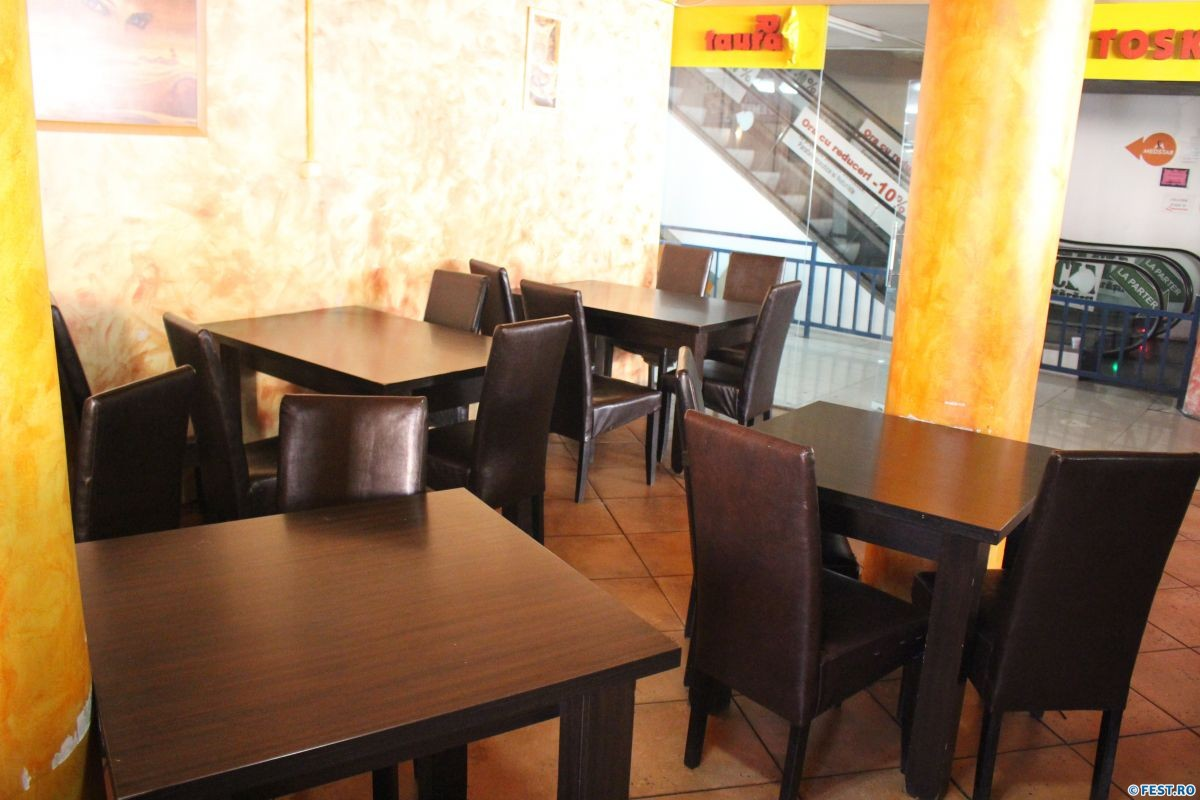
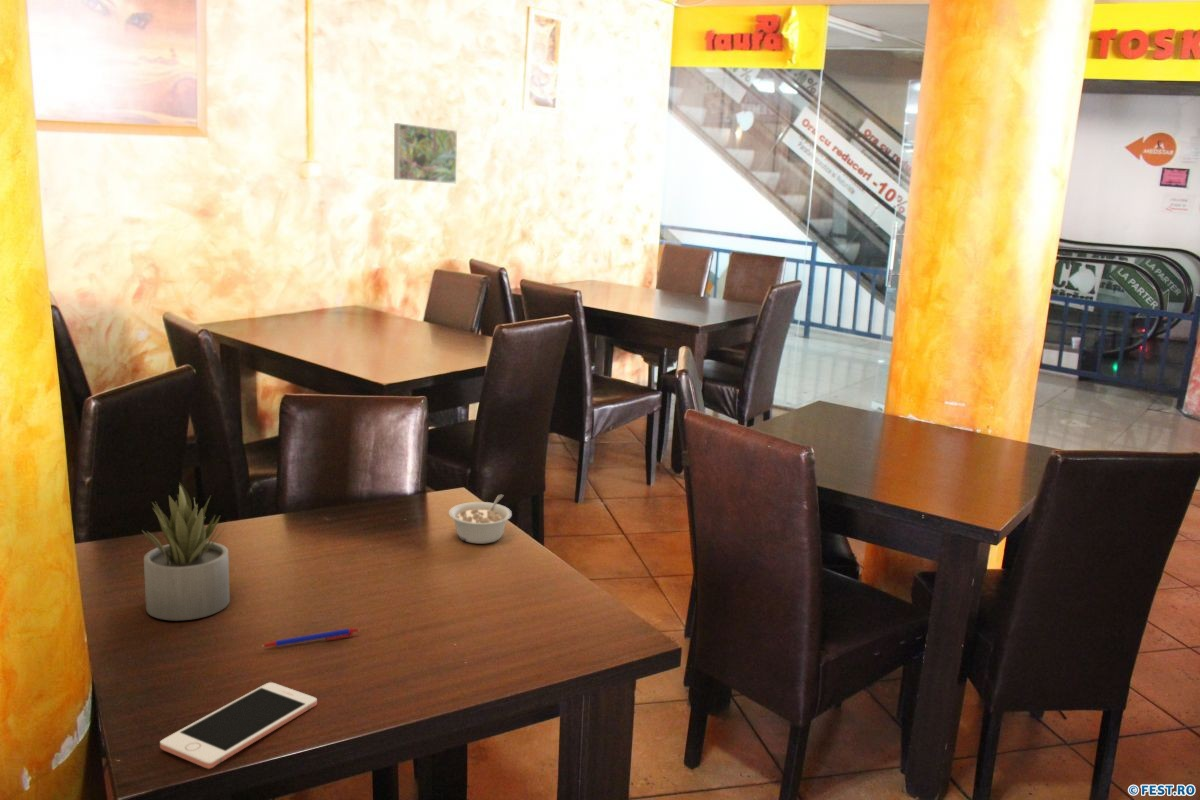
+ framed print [393,122,458,184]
+ cell phone [159,681,318,770]
+ pen [261,627,359,648]
+ legume [448,494,513,545]
+ succulent plant [141,481,231,622]
